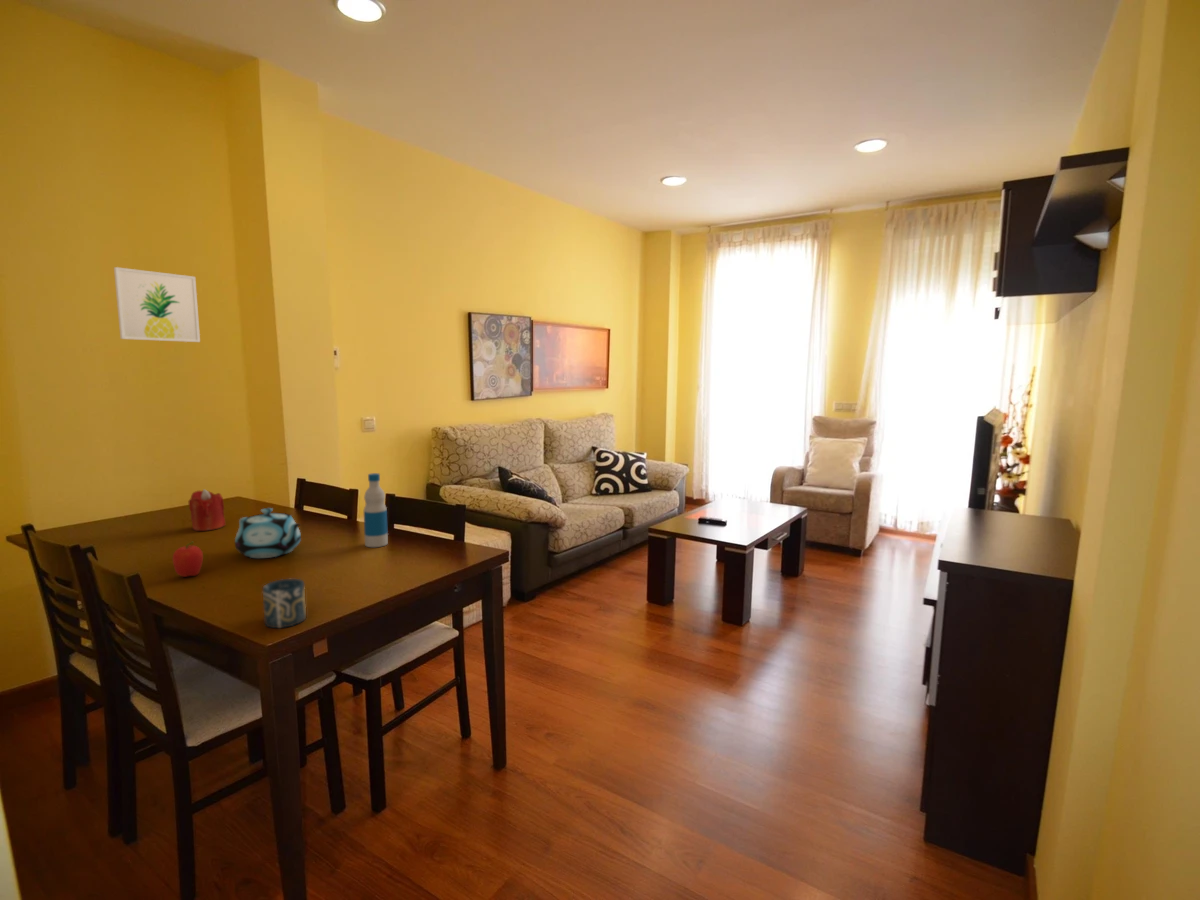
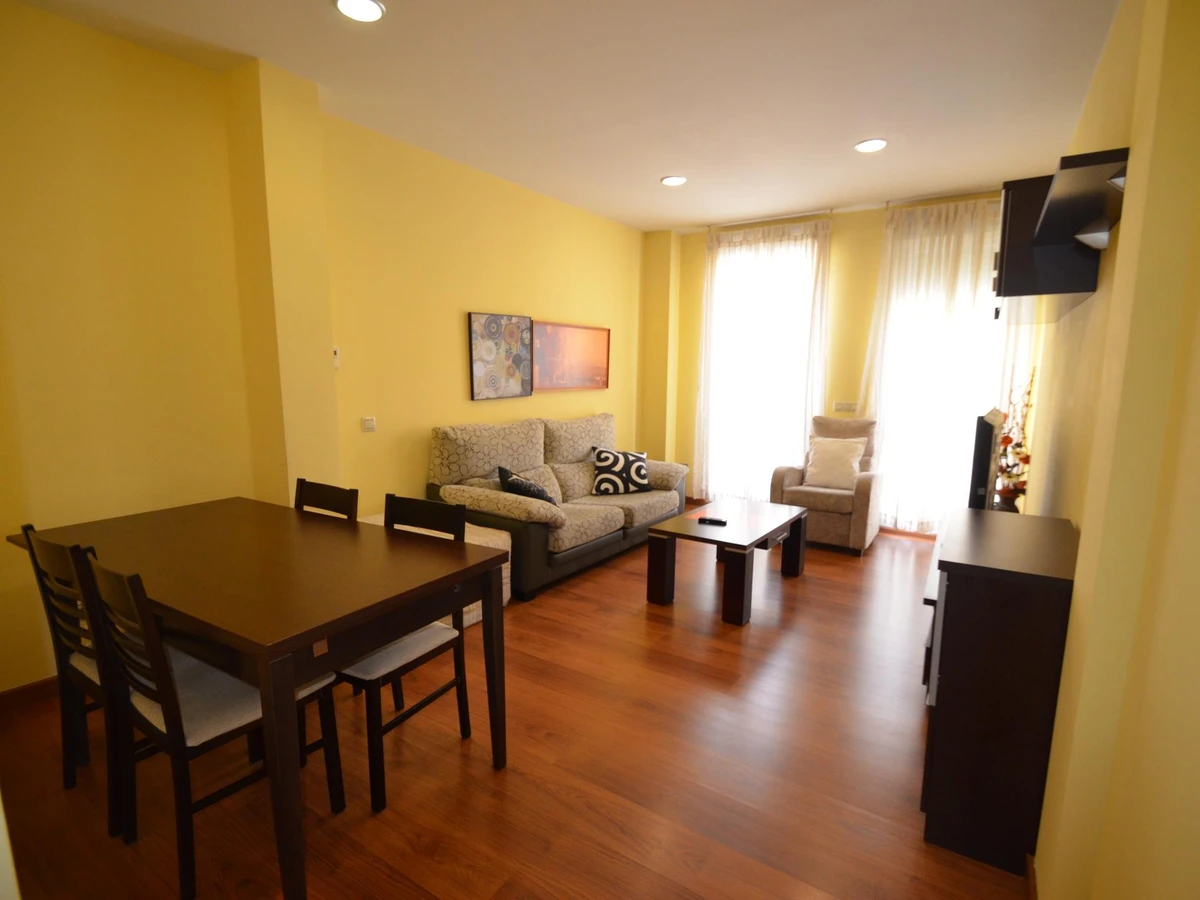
- cup [262,578,307,629]
- fruit [172,541,204,578]
- teapot [234,507,302,559]
- wall art [113,266,201,343]
- candle [188,488,226,532]
- bottle [363,472,389,548]
